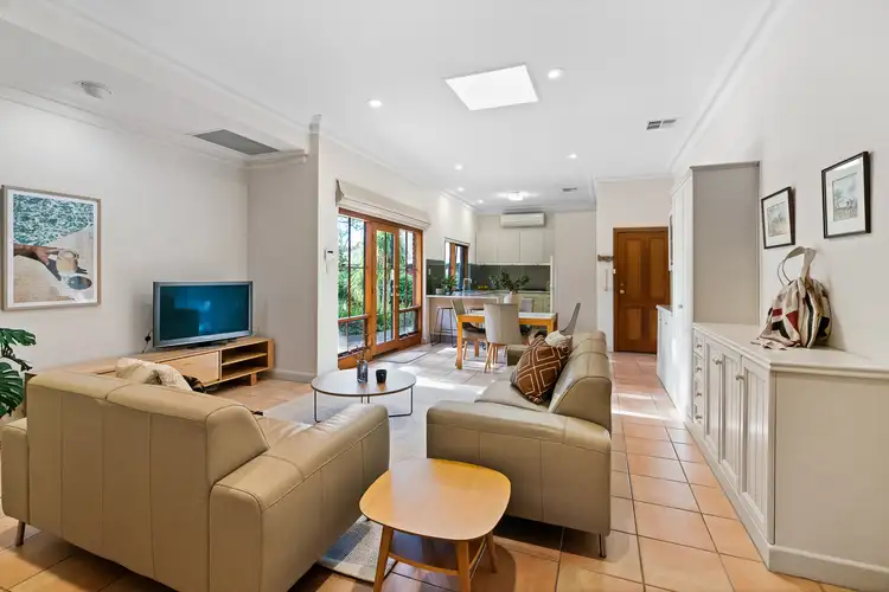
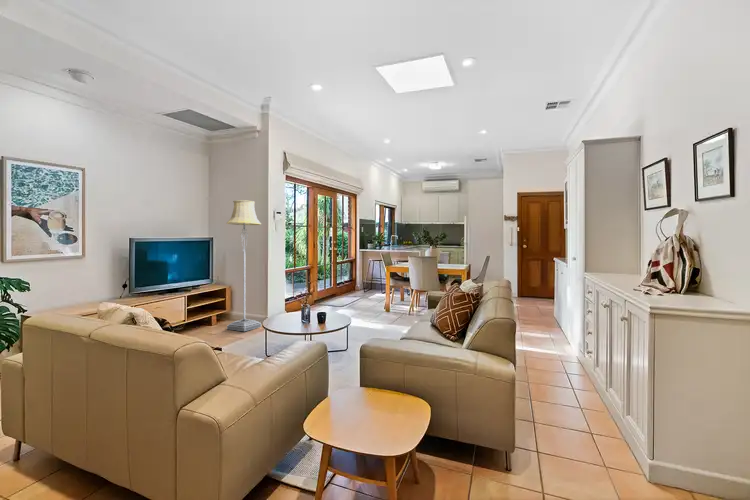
+ floor lamp [226,199,262,332]
